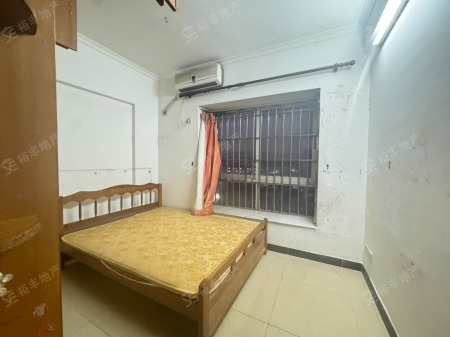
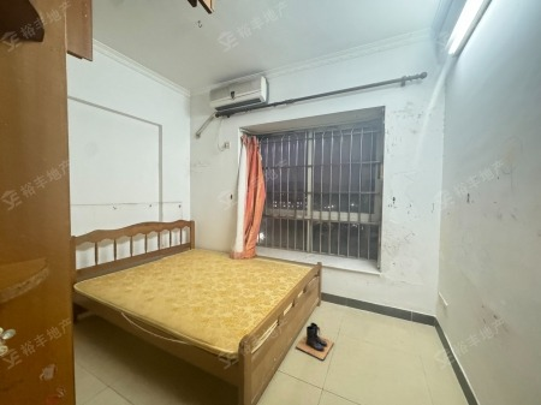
+ boots [295,321,334,361]
